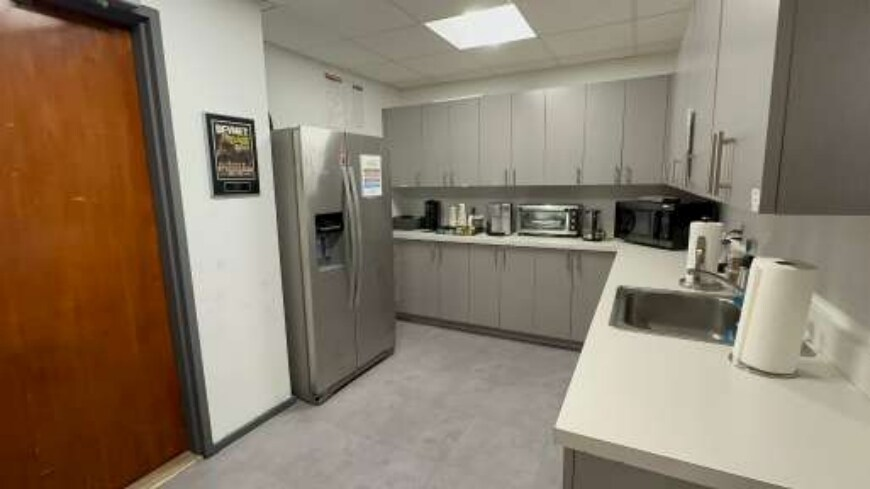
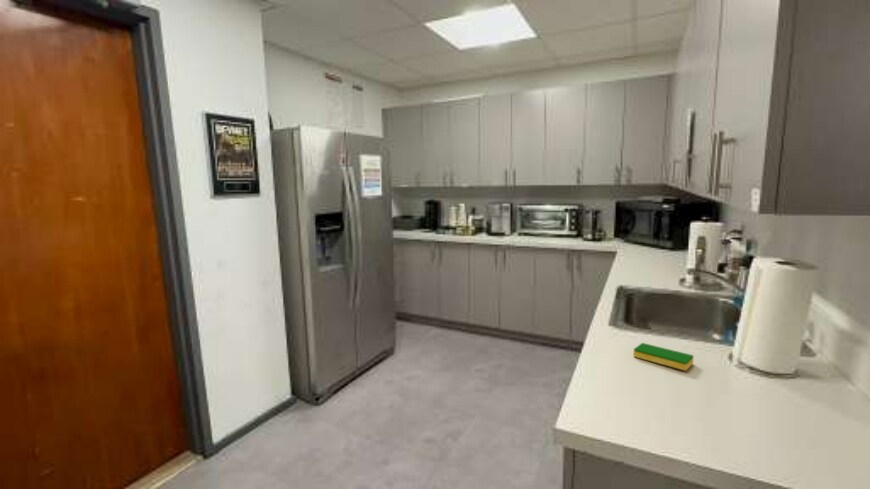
+ dish sponge [632,342,695,371]
